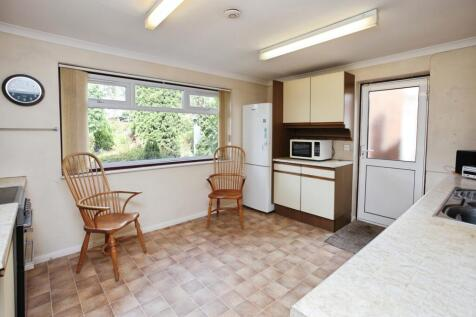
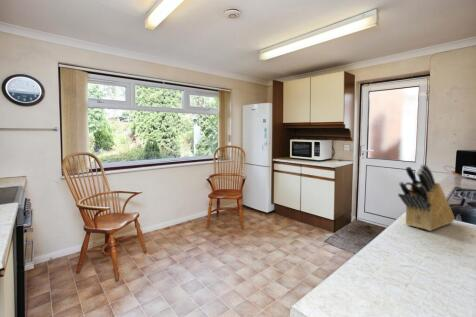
+ knife block [397,163,456,232]
